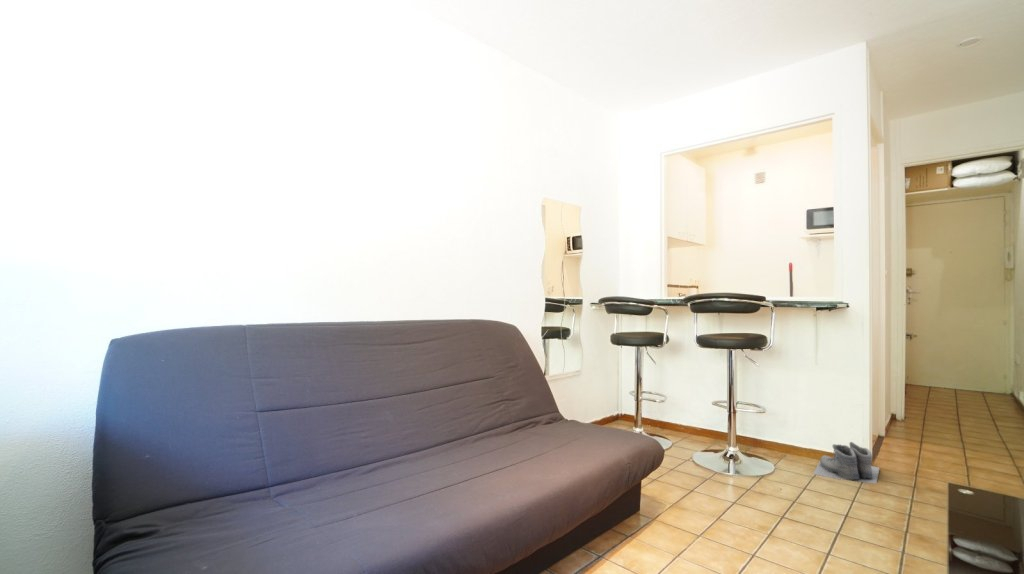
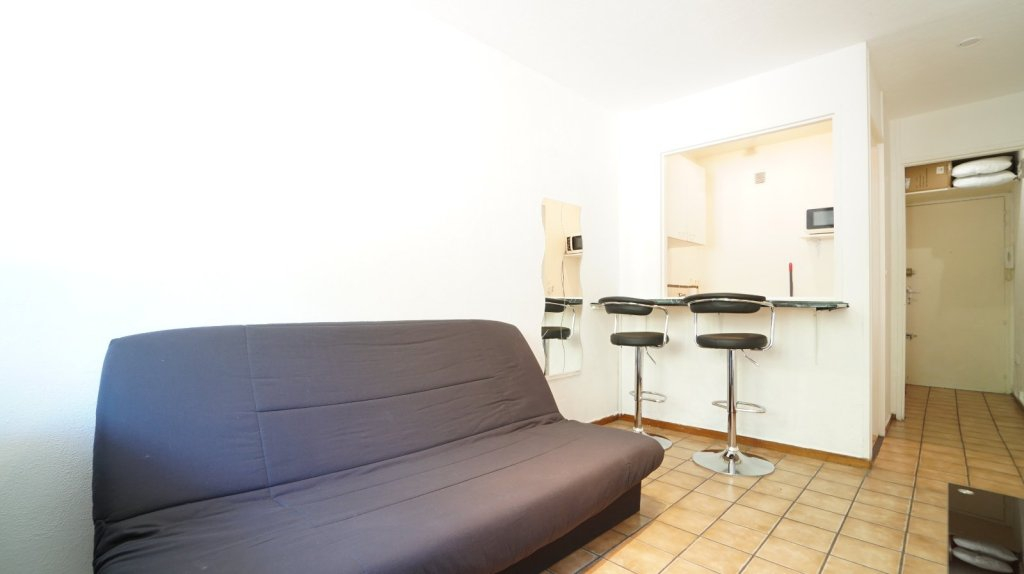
- boots [813,441,880,484]
